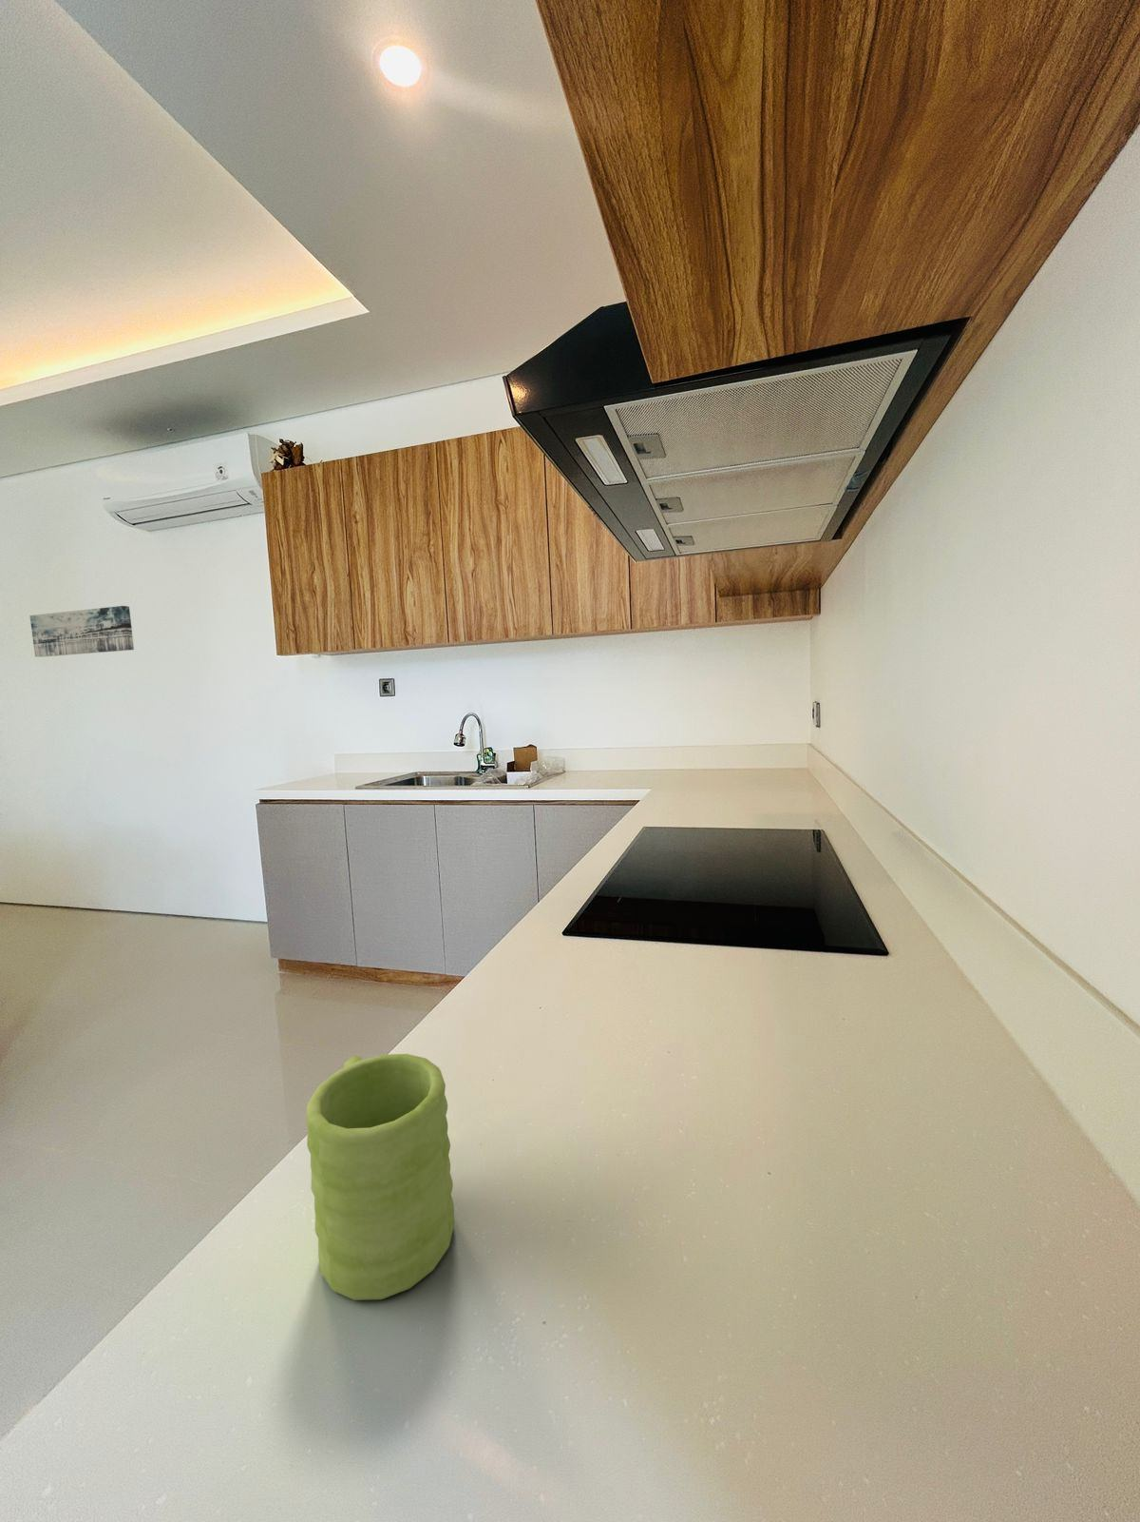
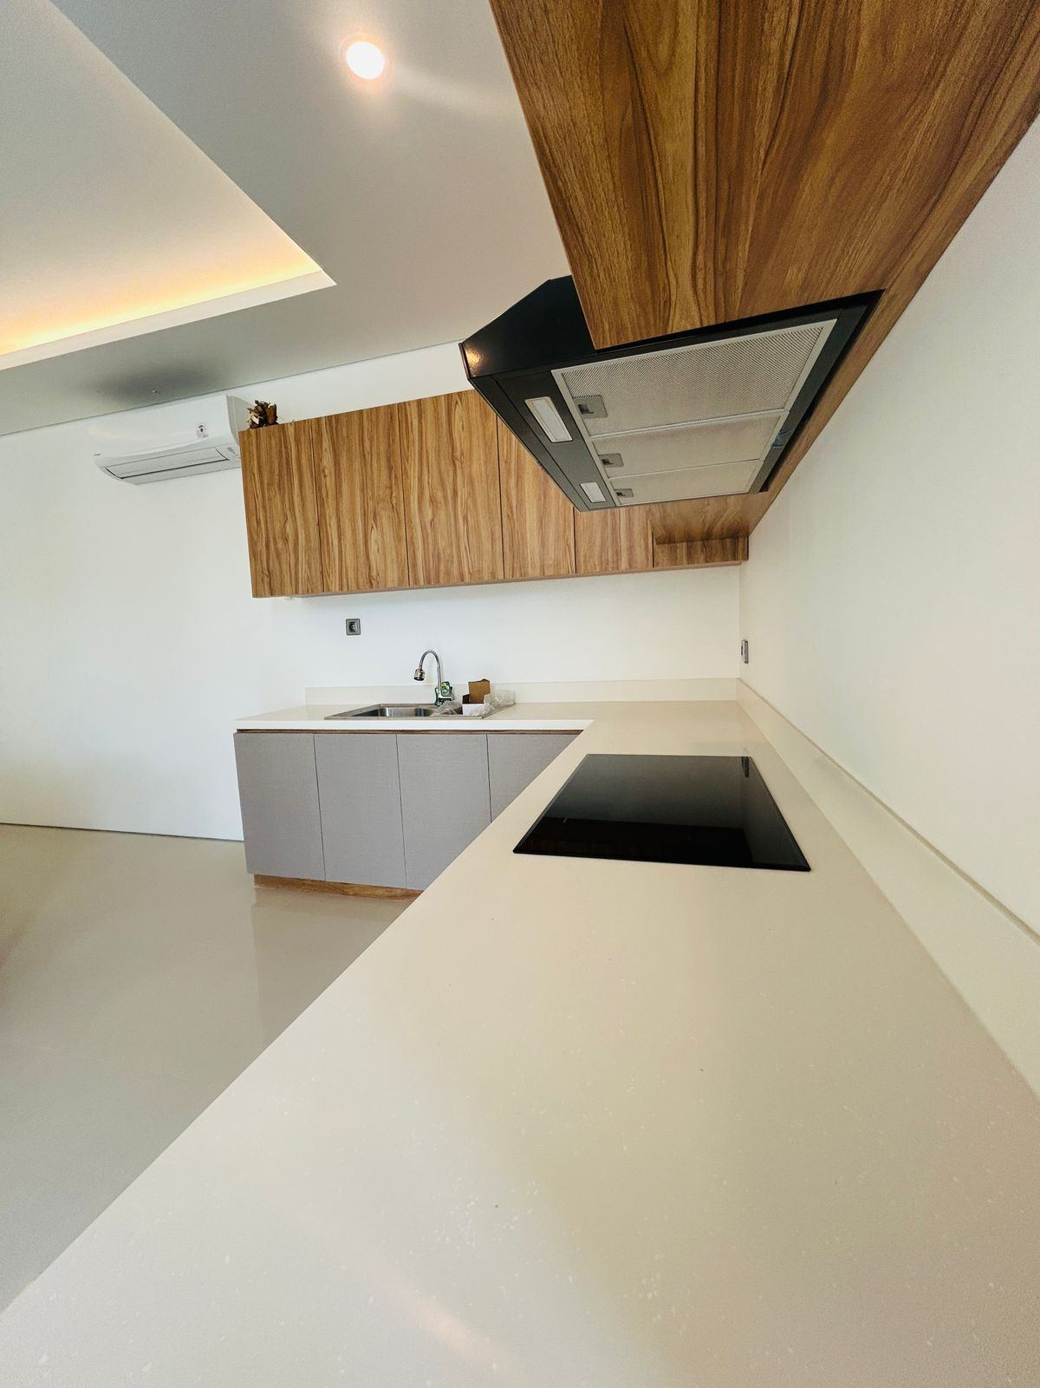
- mug [305,1053,455,1301]
- wall art [29,605,135,658]
